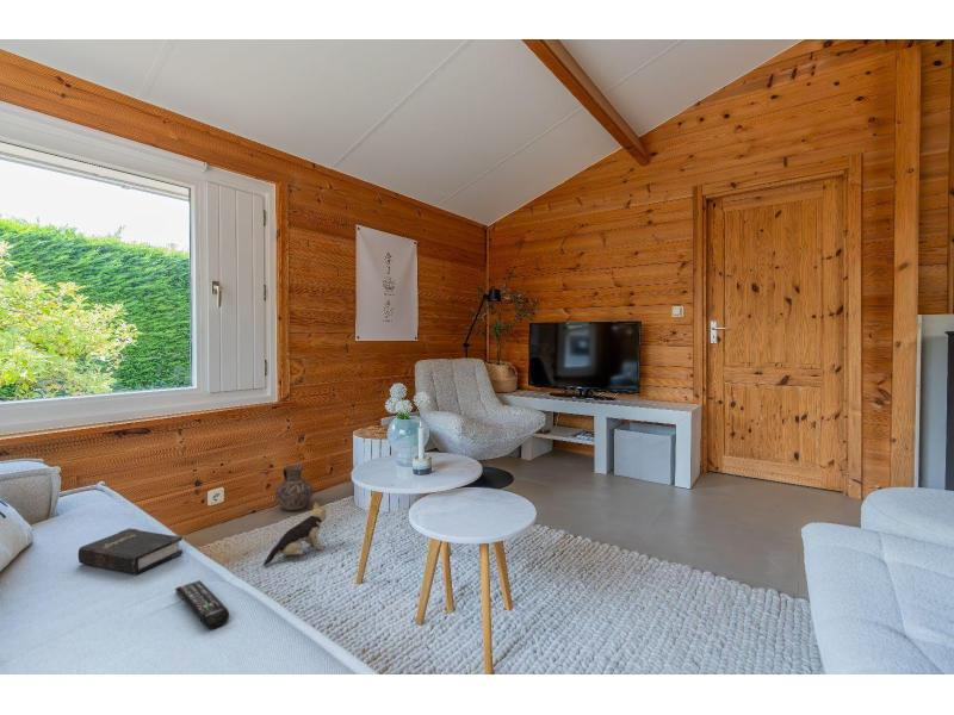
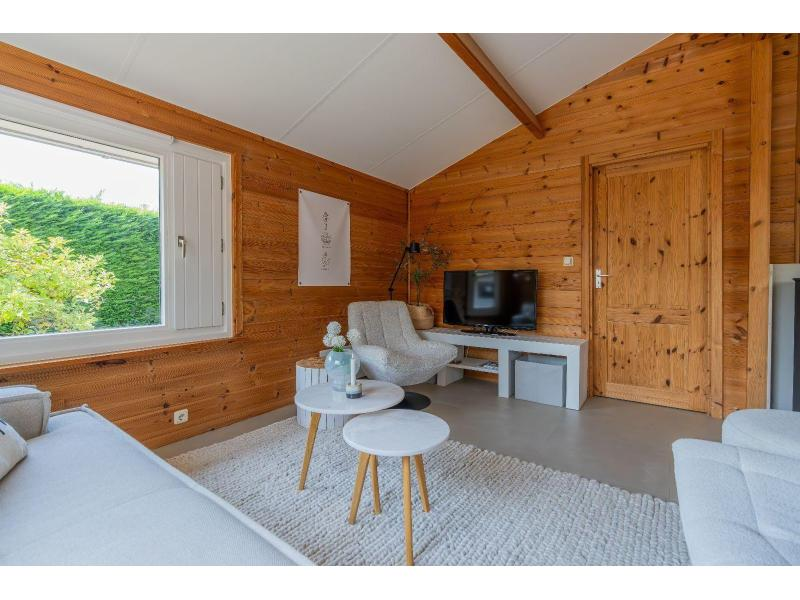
- remote control [174,579,230,630]
- ceramic jug [273,464,315,511]
- plush toy [262,500,330,567]
- hardback book [78,527,184,576]
